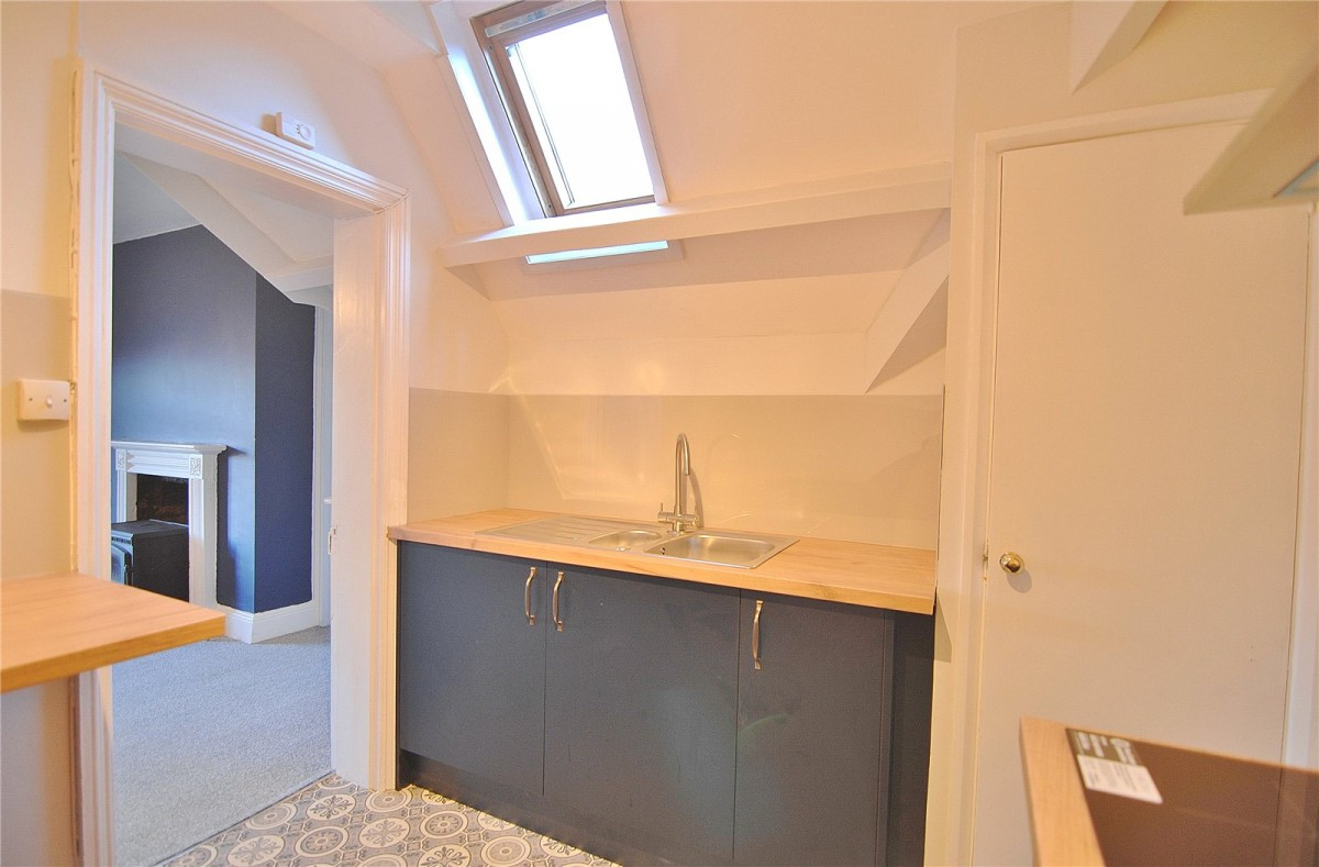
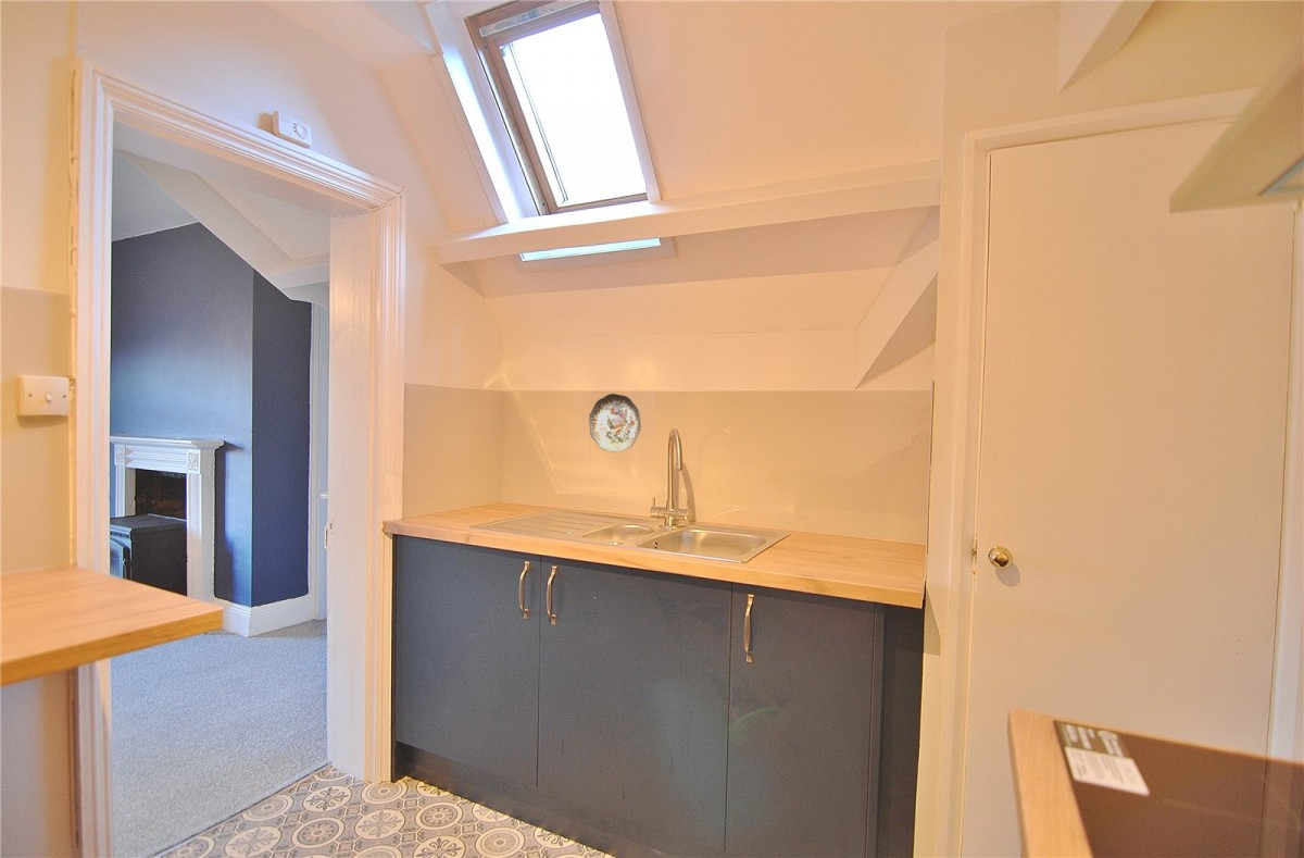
+ decorative plate [588,393,642,453]
